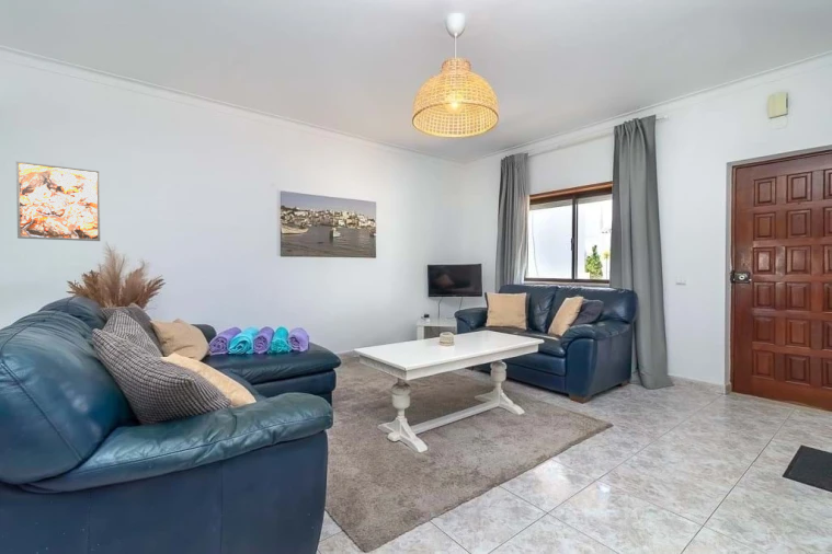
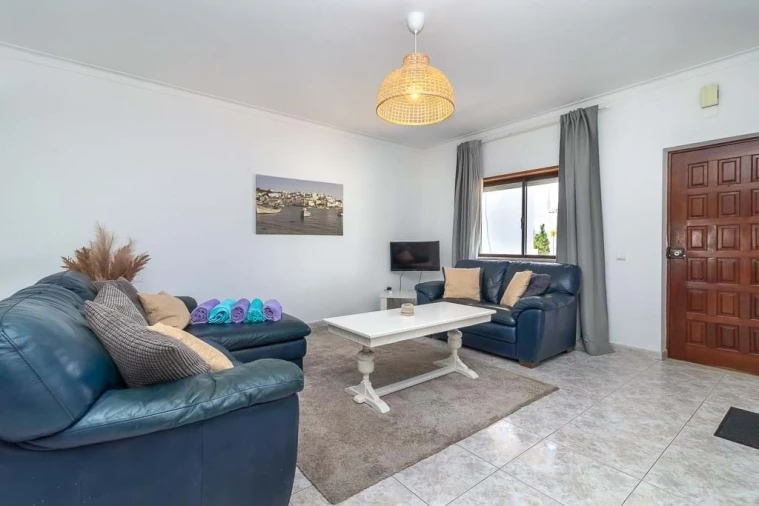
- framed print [15,160,101,242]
